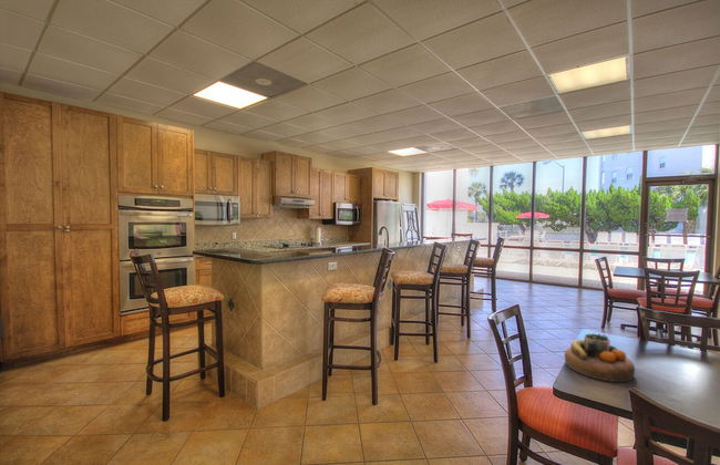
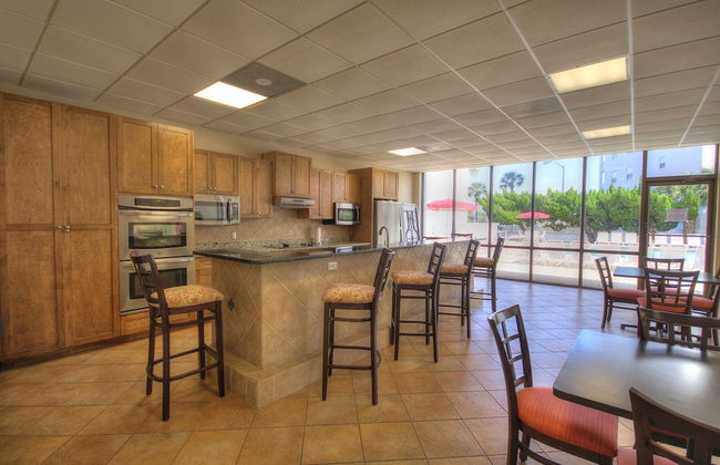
- decorative bowl [564,332,636,383]
